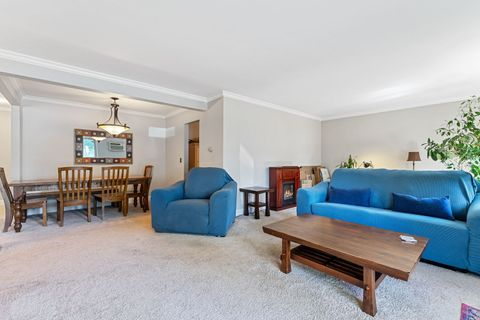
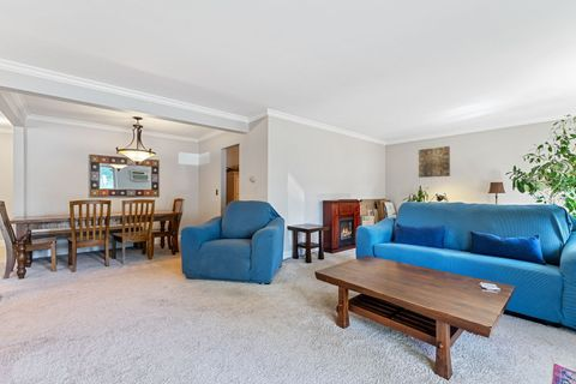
+ wall art [418,145,451,179]
